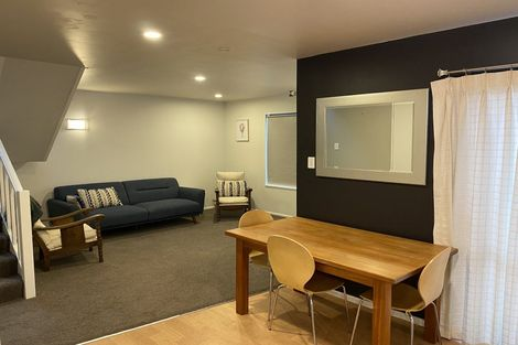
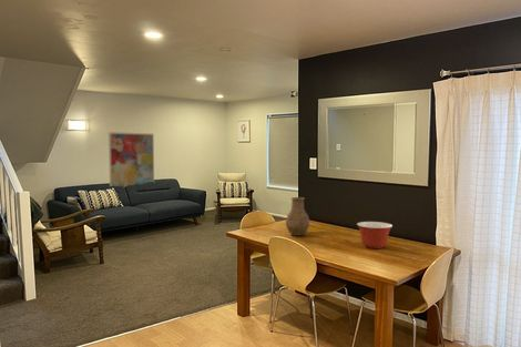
+ vase [285,196,310,237]
+ mixing bowl [356,221,394,249]
+ wall art [108,131,155,188]
